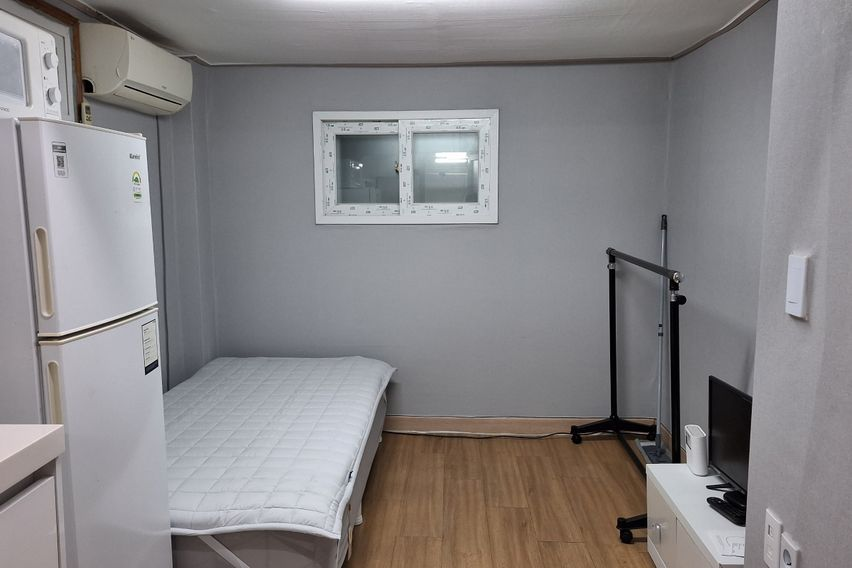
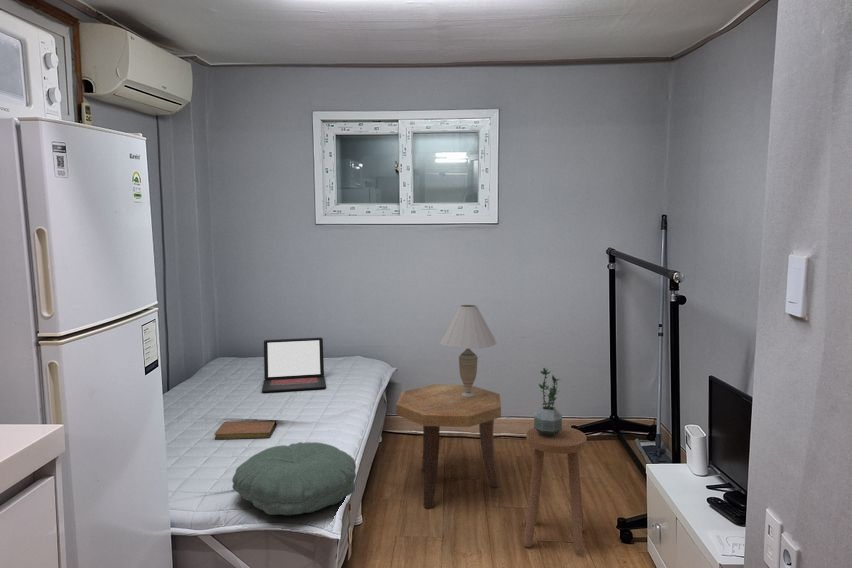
+ laptop [261,337,327,393]
+ pillow [231,441,357,516]
+ side table [395,383,502,509]
+ notebook [213,419,278,440]
+ potted plant [533,367,563,437]
+ stool [523,425,588,556]
+ table lamp [439,304,498,398]
